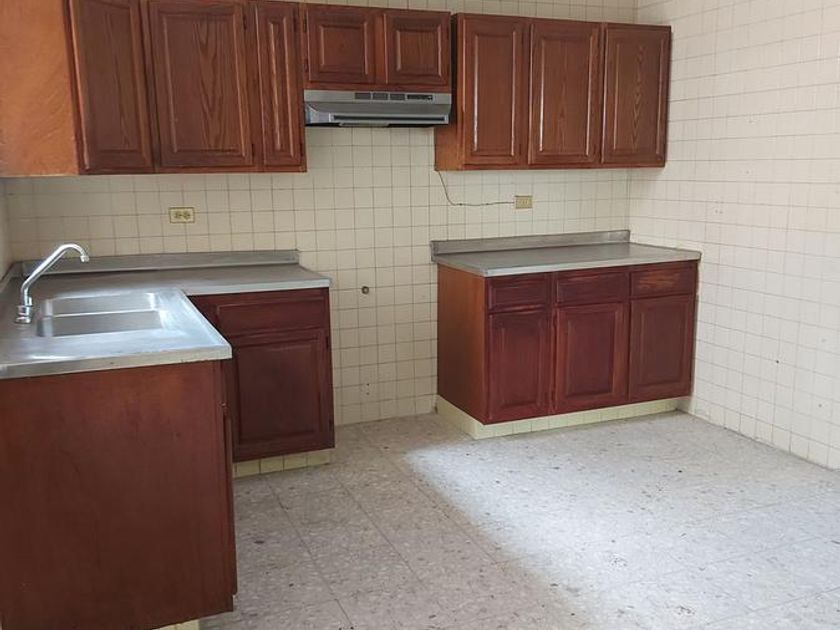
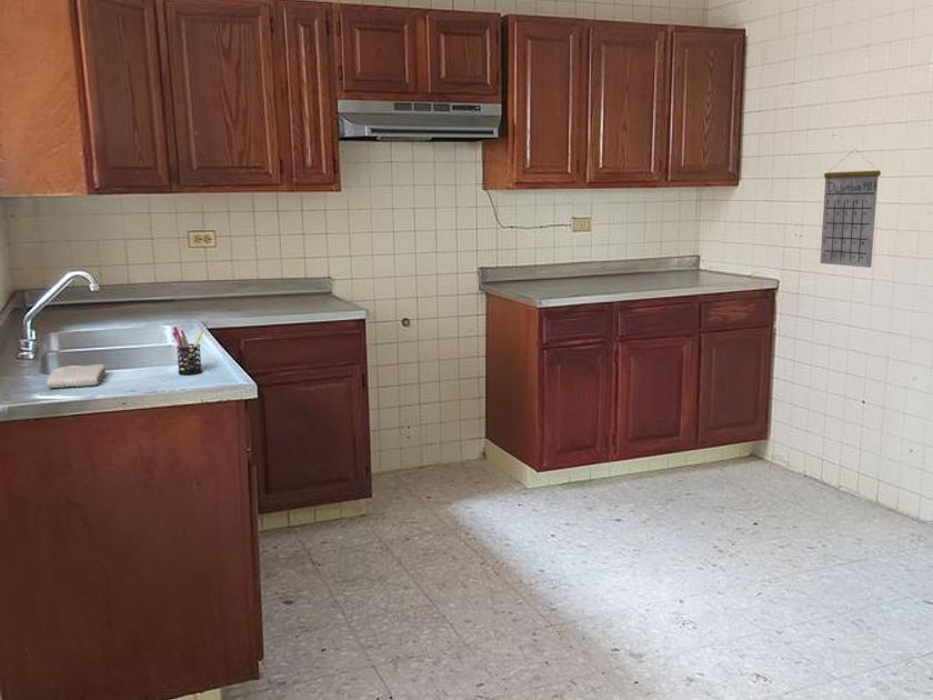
+ washcloth [46,363,107,389]
+ calendar [819,148,882,269]
+ pen holder [172,326,204,376]
